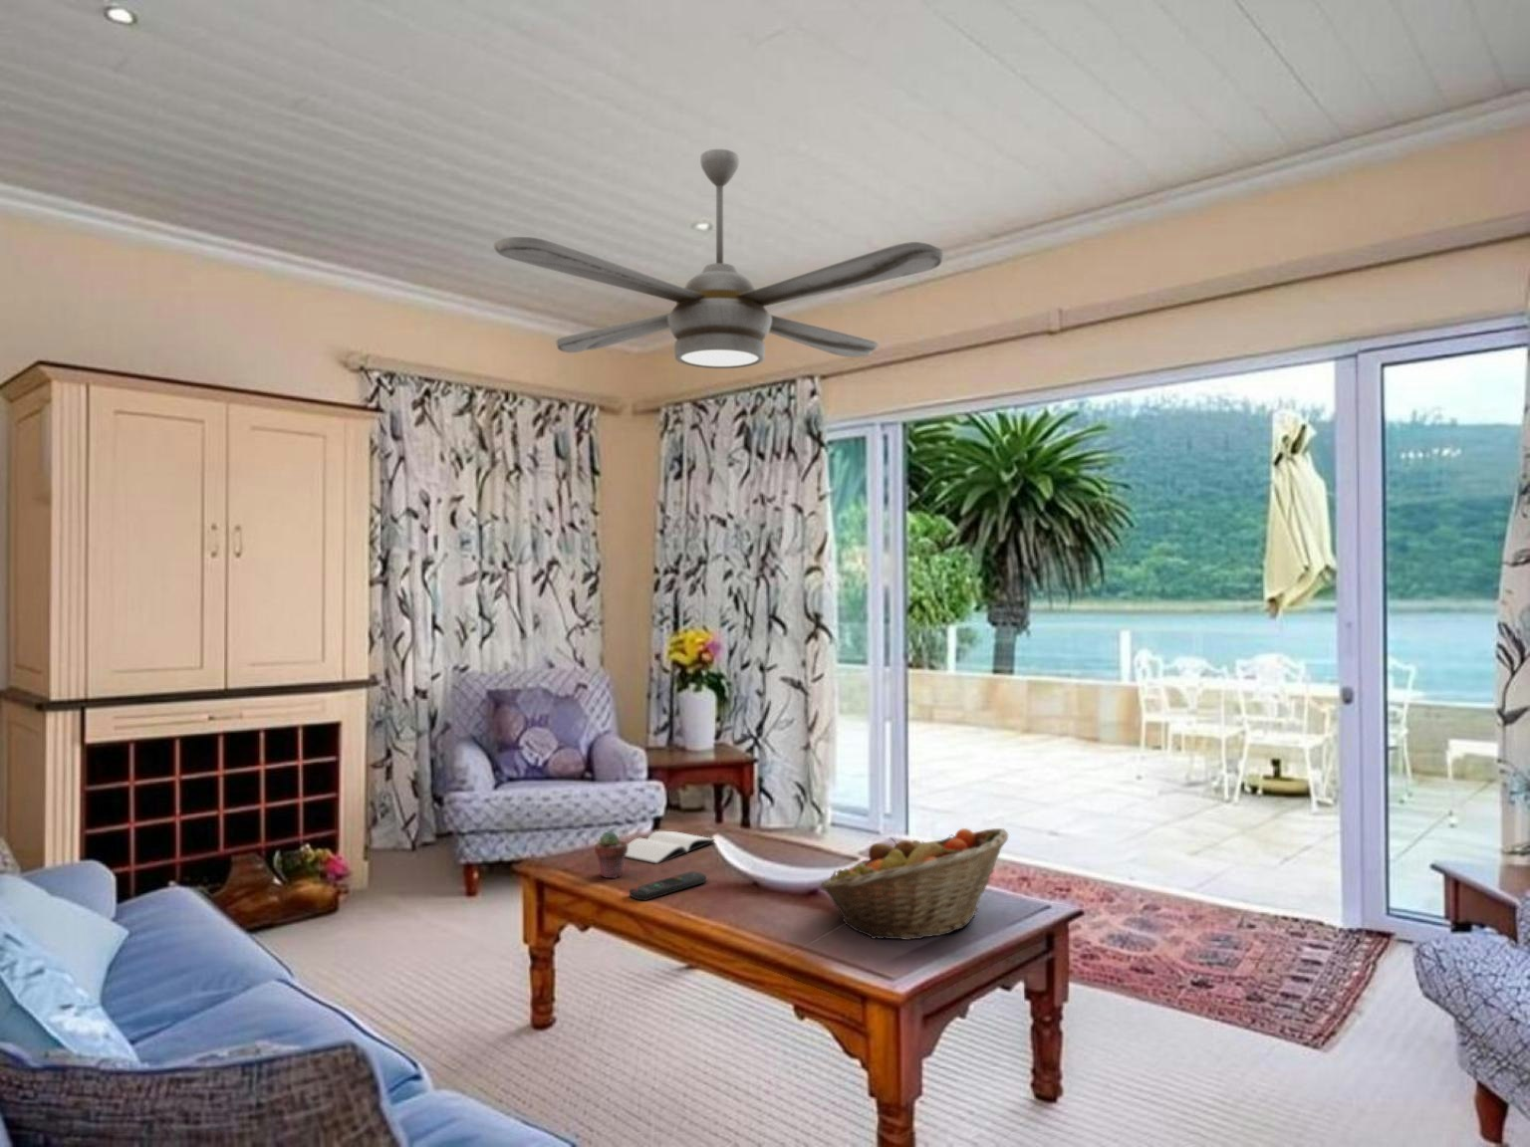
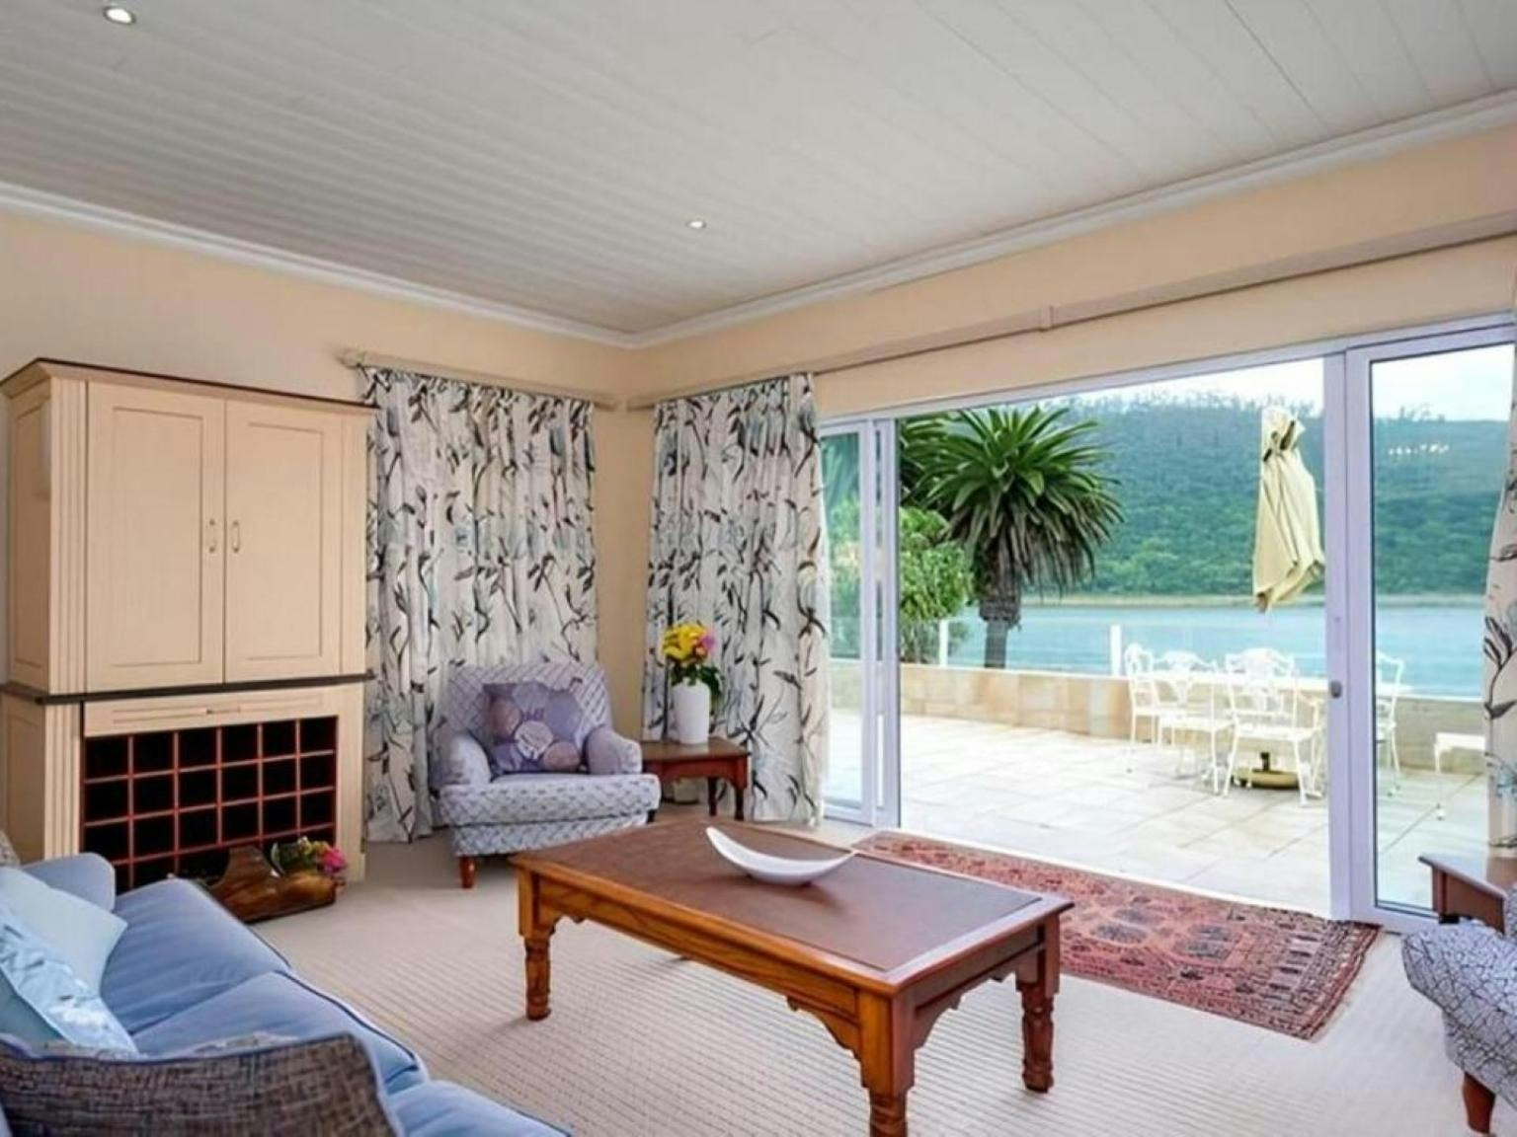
- book [624,830,716,865]
- remote control [629,870,707,901]
- fruit basket [819,828,1010,941]
- potted succulent [594,830,629,880]
- ceiling fan [493,148,945,370]
